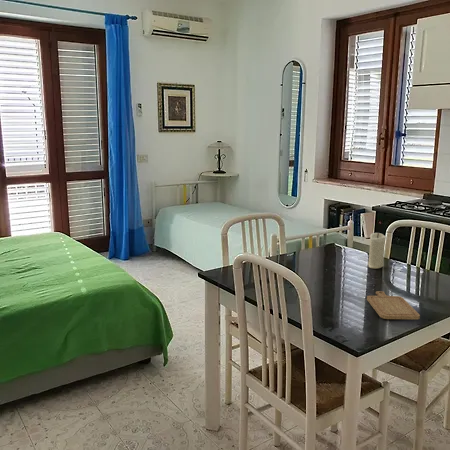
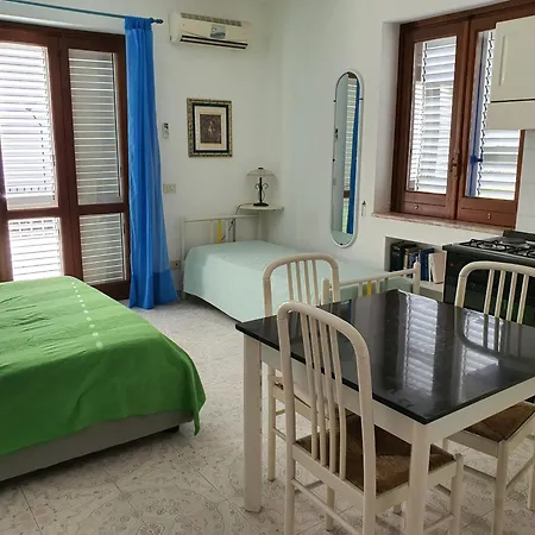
- chopping board [366,290,421,320]
- candle [367,232,387,269]
